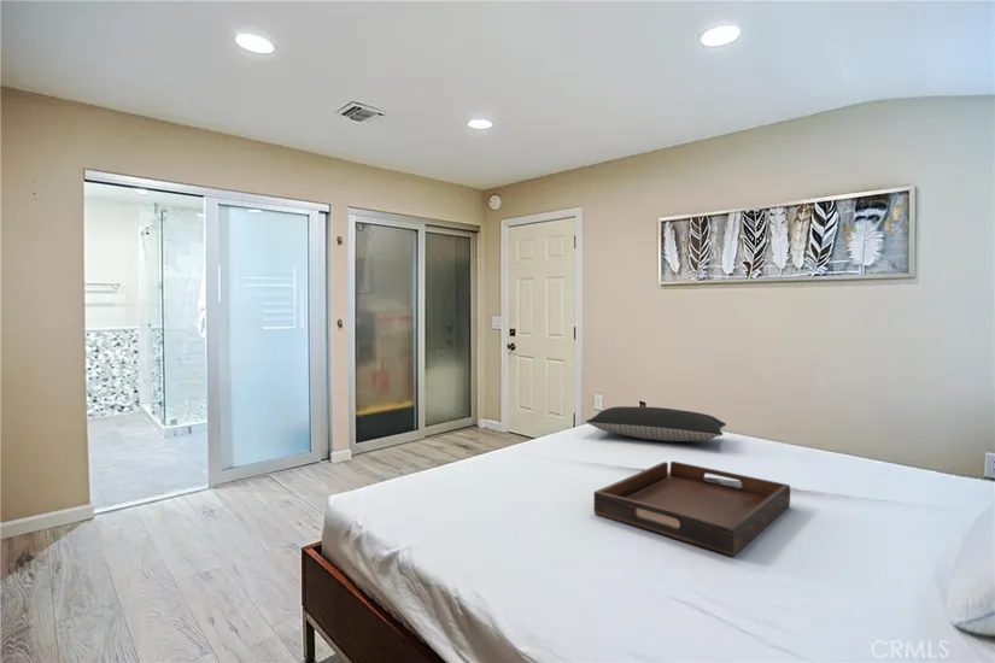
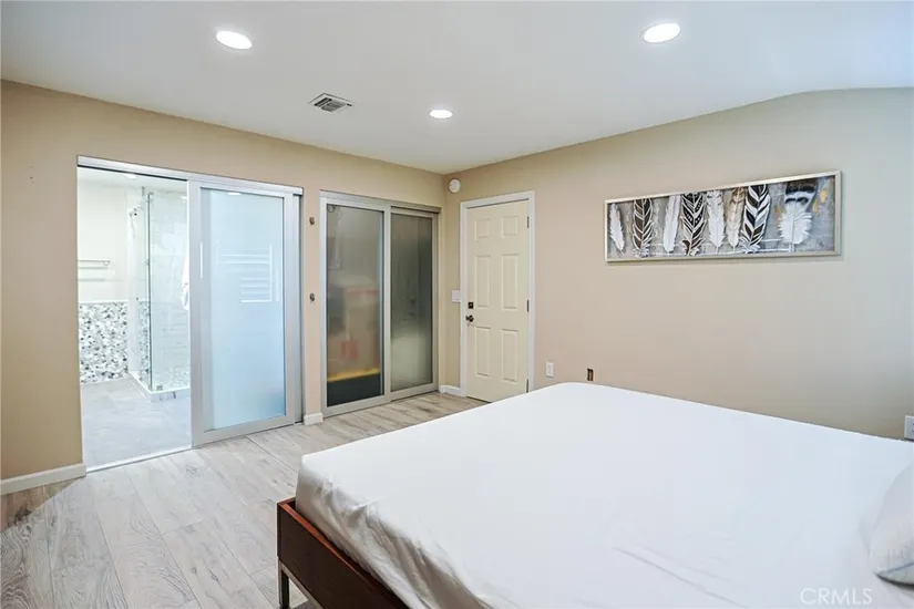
- pillow [585,405,727,442]
- serving tray [592,460,791,557]
